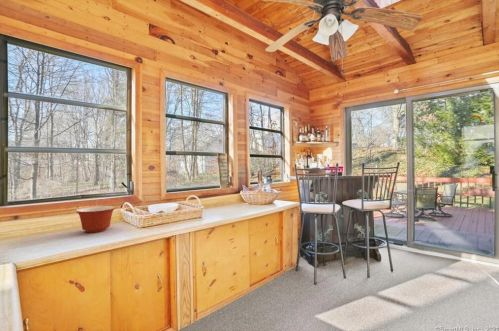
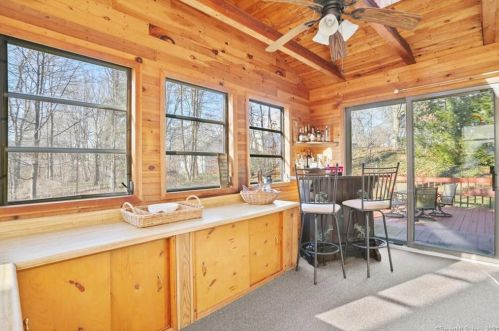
- mixing bowl [75,205,116,234]
